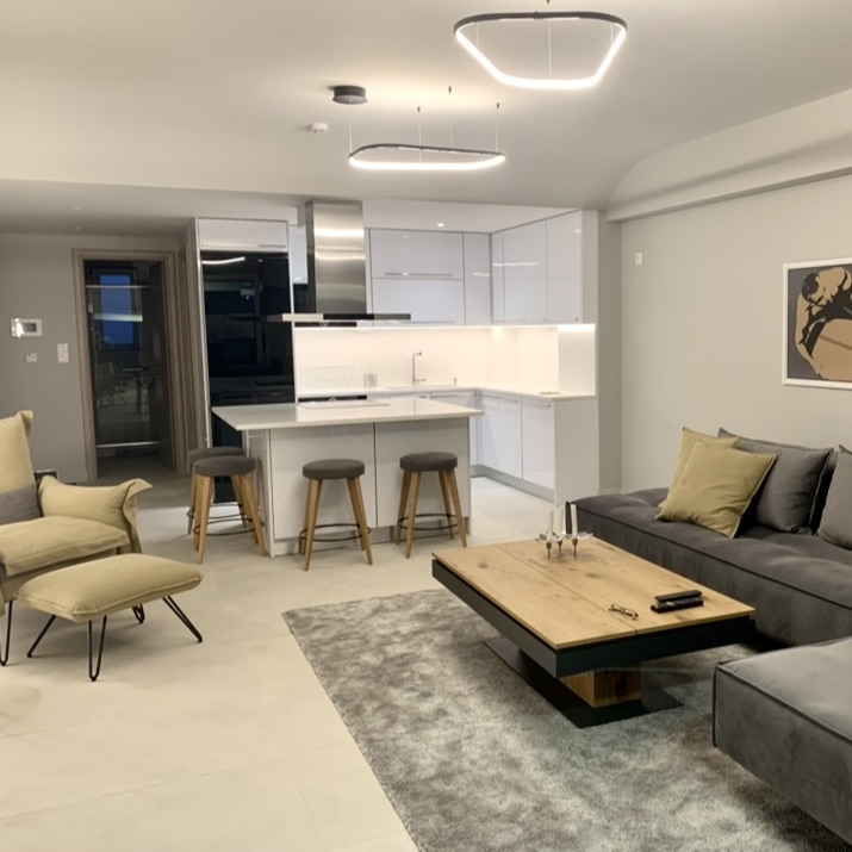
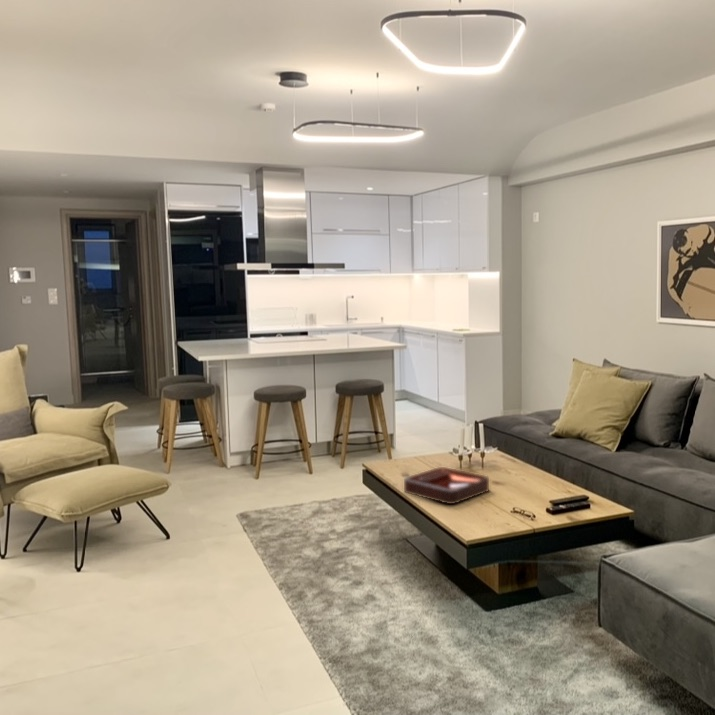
+ decorative tray [403,466,490,505]
